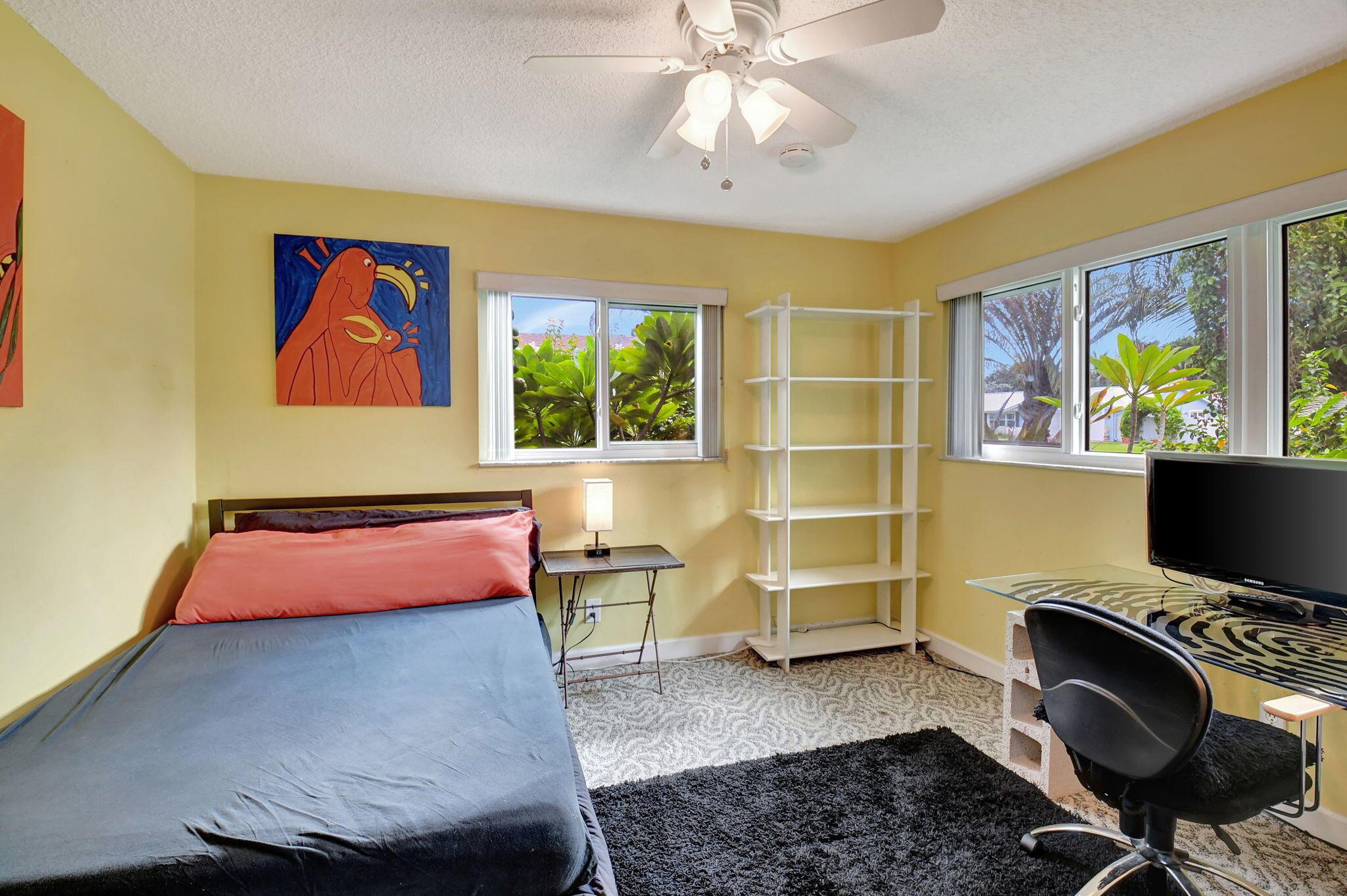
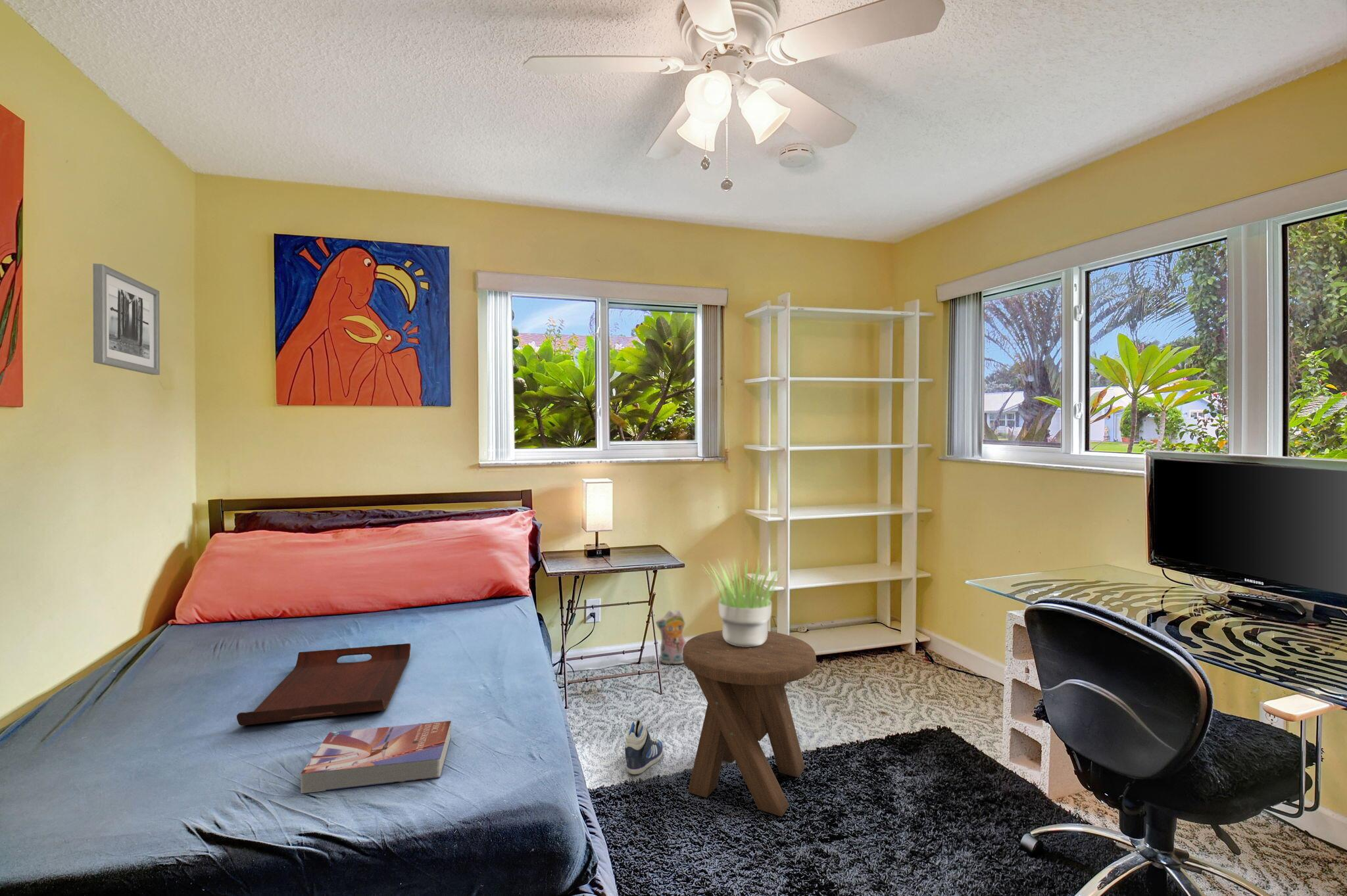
+ wall art [92,263,160,375]
+ serving tray [236,643,411,726]
+ music stool [682,630,817,817]
+ textbook [300,720,452,794]
+ plush toy [655,609,687,665]
+ potted plant [702,557,790,647]
+ sneaker [624,719,664,775]
